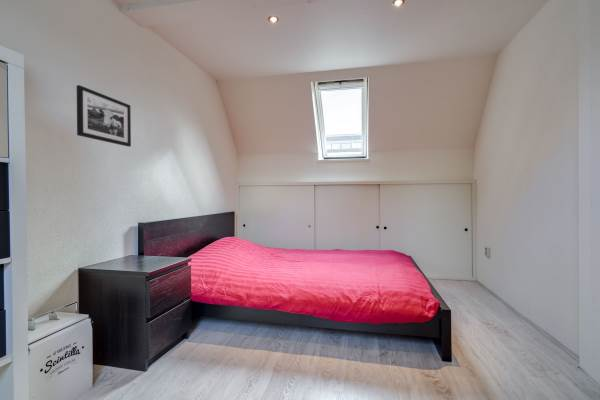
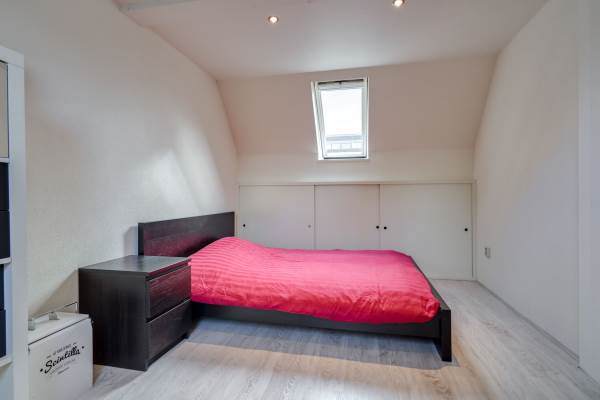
- picture frame [76,84,132,148]
